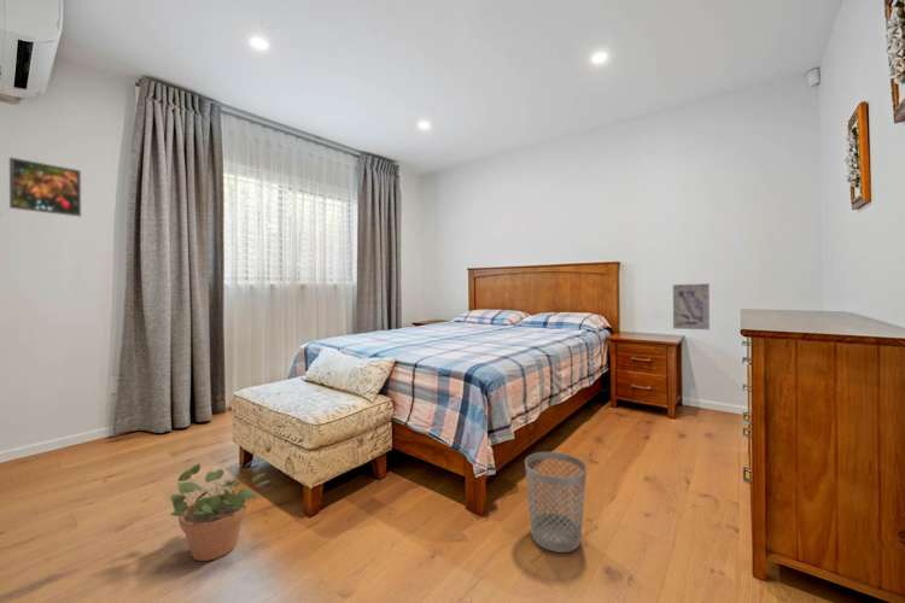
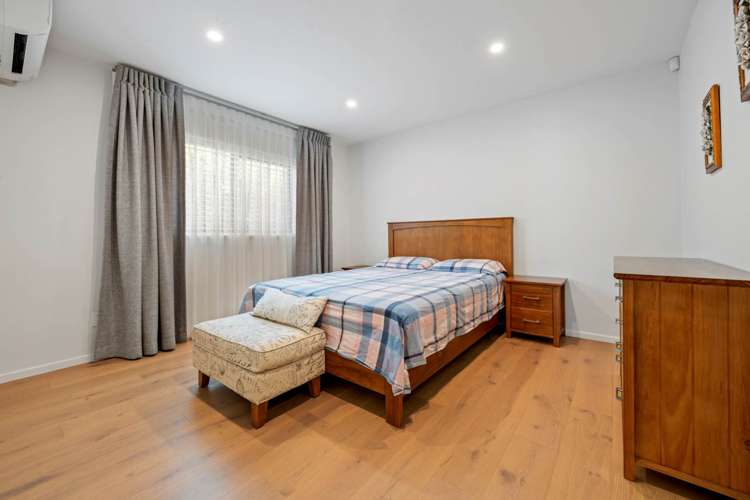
- potted plant [169,458,273,562]
- wastebasket [524,451,588,554]
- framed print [8,156,82,218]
- wall art [672,282,711,330]
